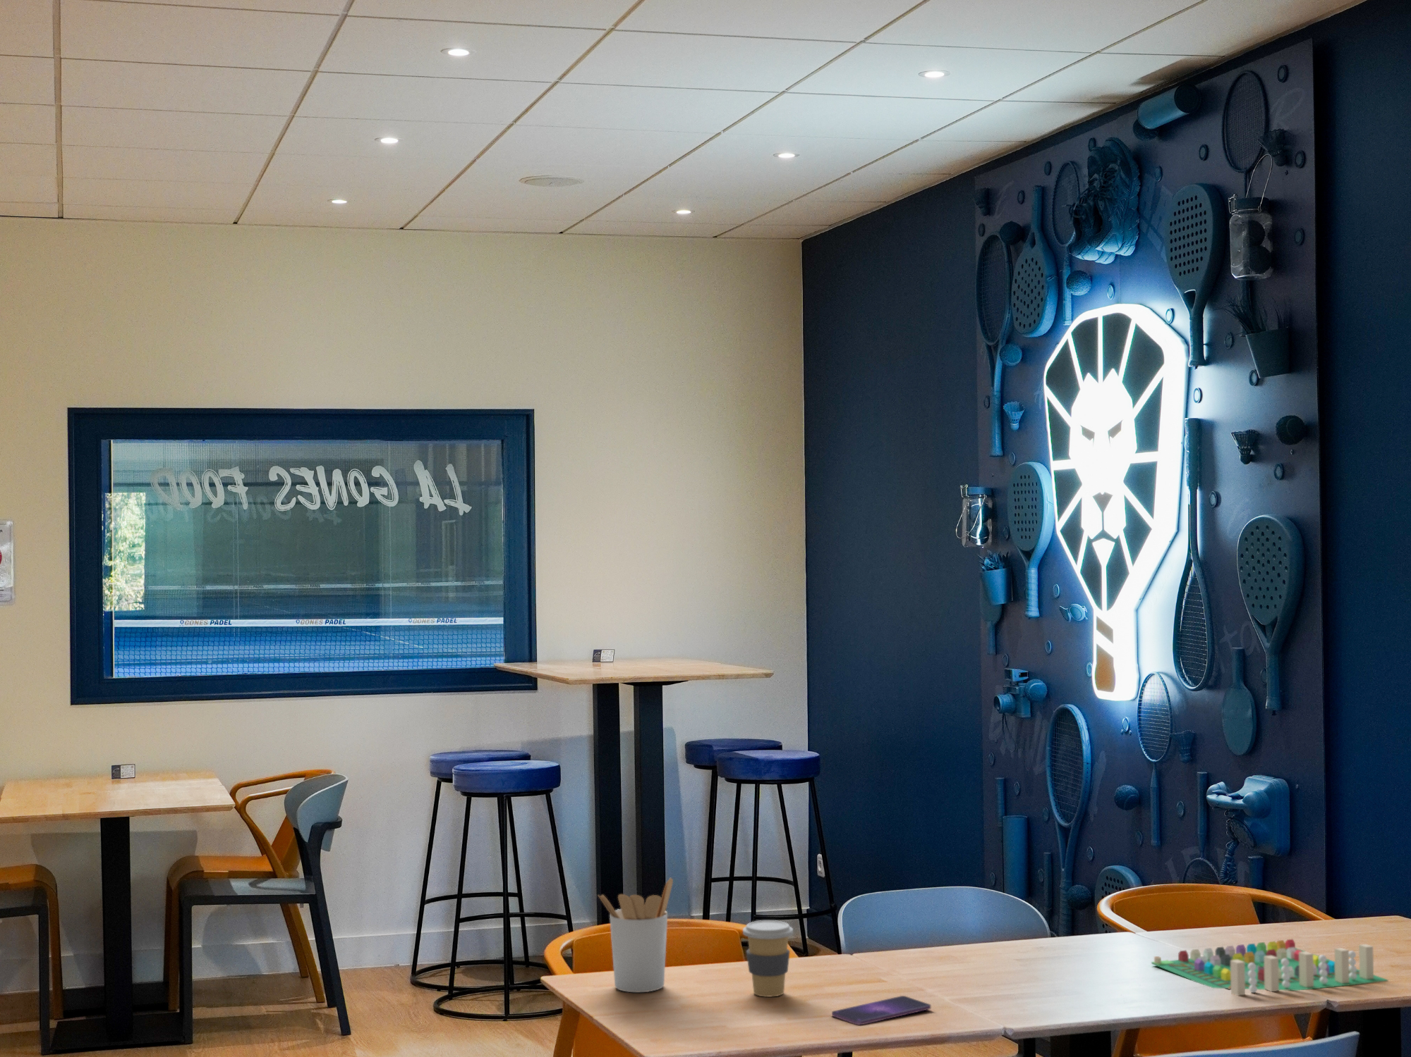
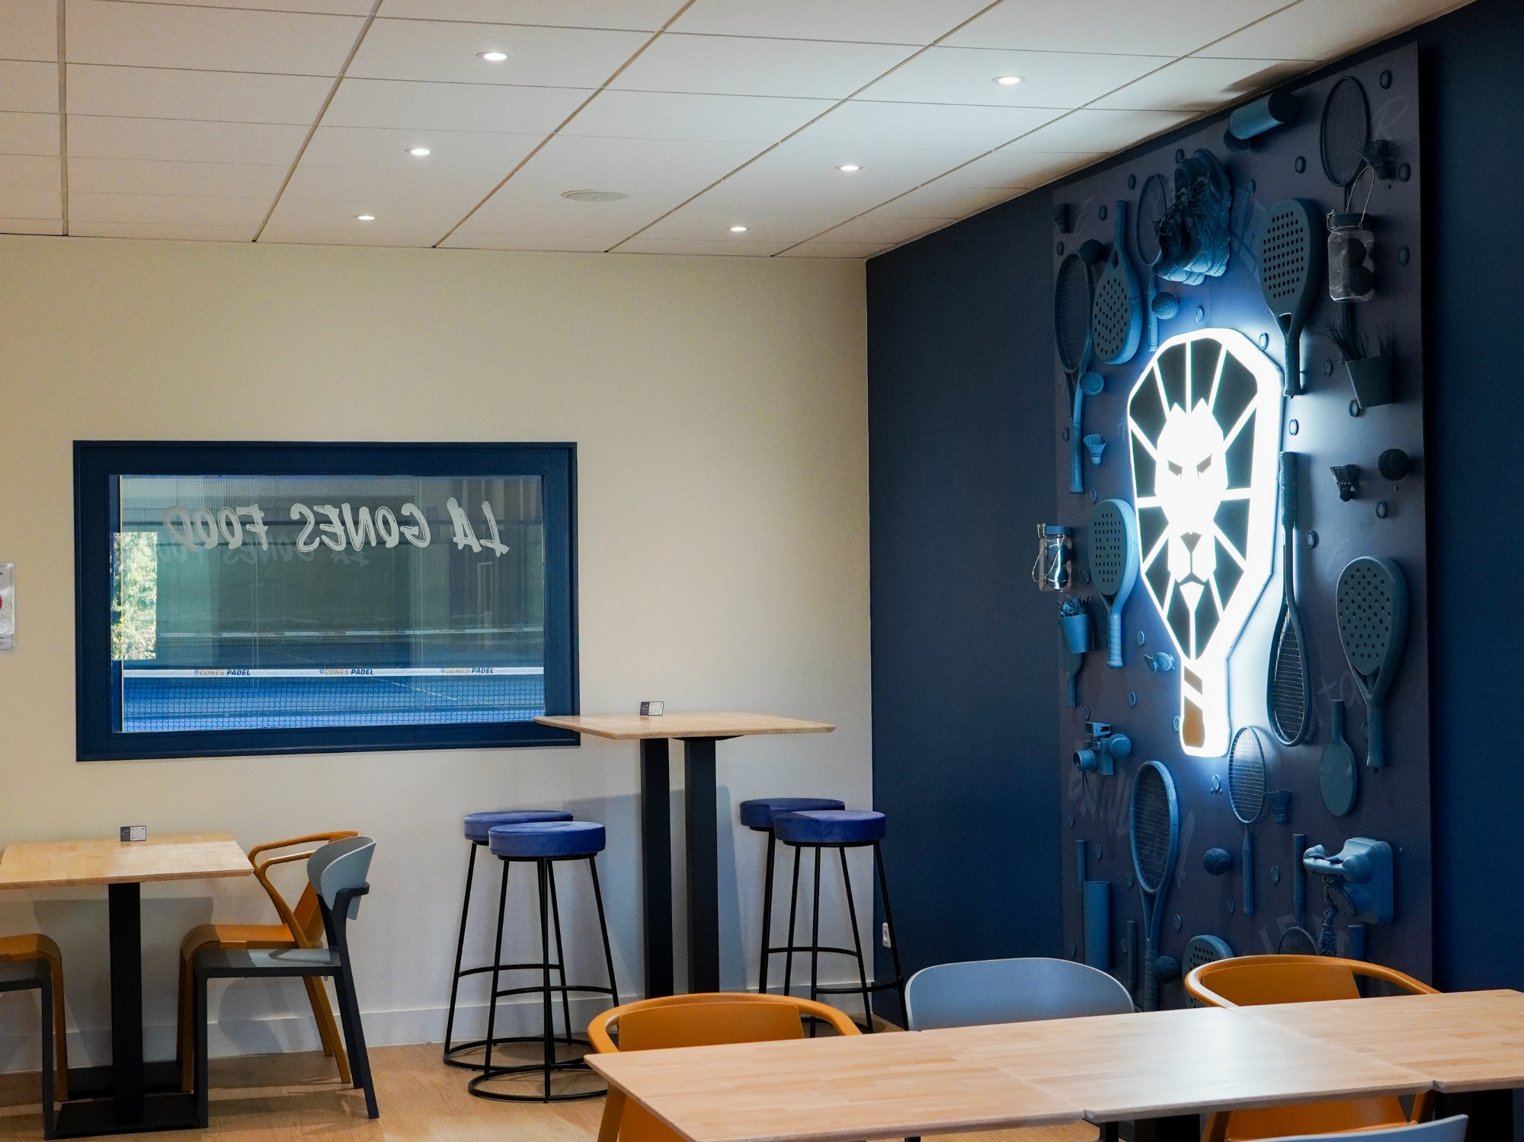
- smartphone [831,995,931,1025]
- coffee cup [742,919,793,997]
- board game [1151,938,1389,996]
- utensil holder [597,877,673,993]
